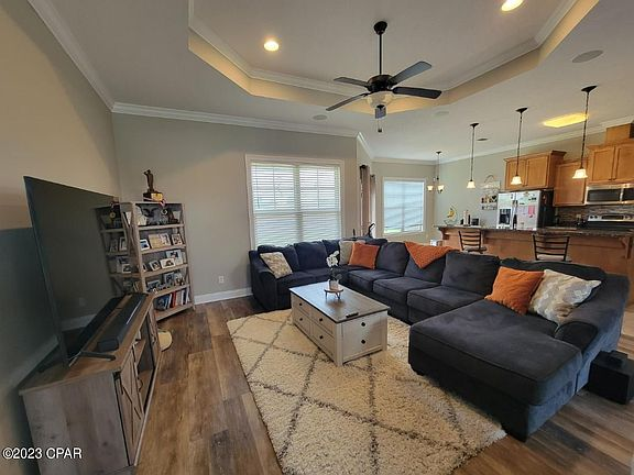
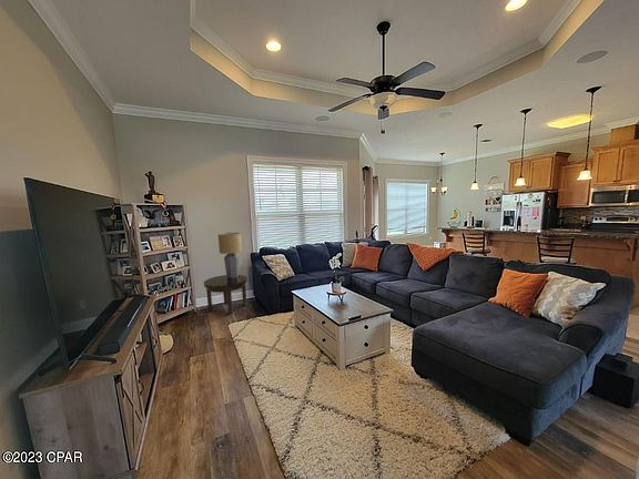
+ lamp [217,232,243,278]
+ side table [203,274,248,316]
